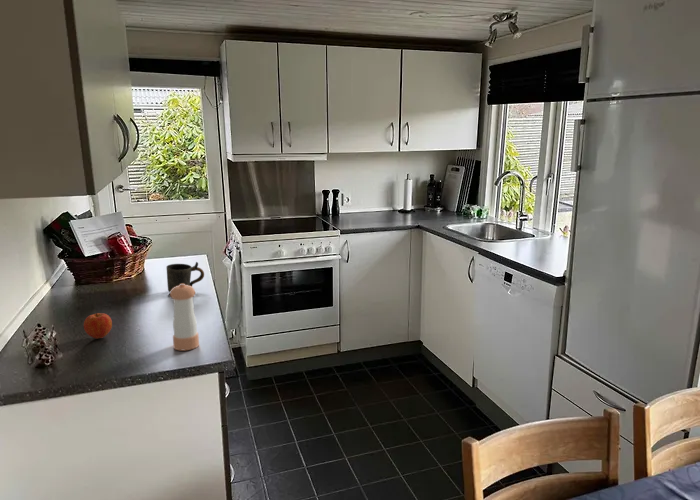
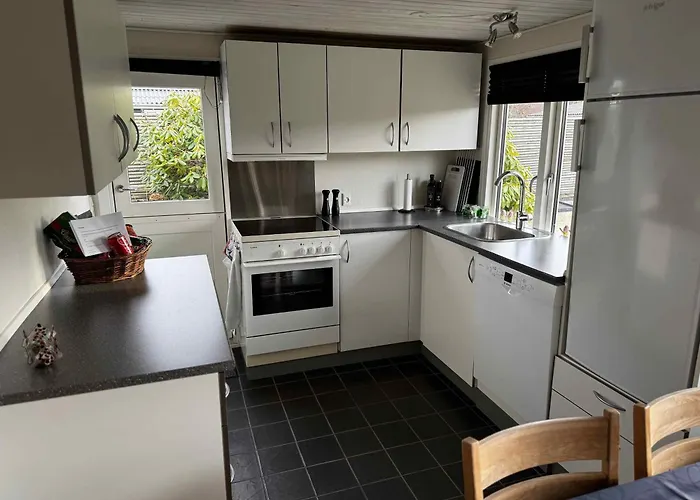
- apple [83,312,113,340]
- mug [165,261,205,293]
- pepper shaker [169,284,200,351]
